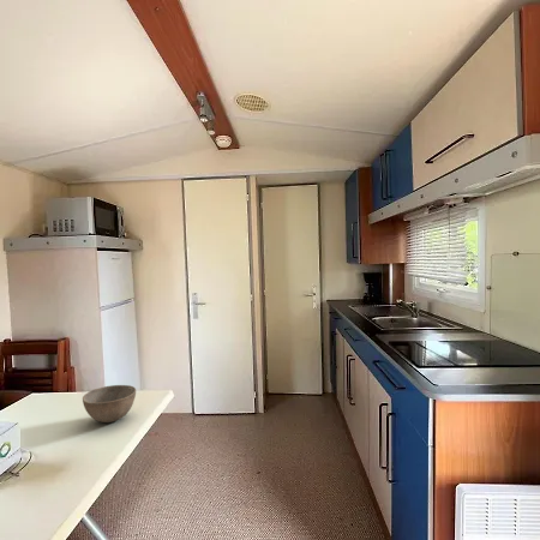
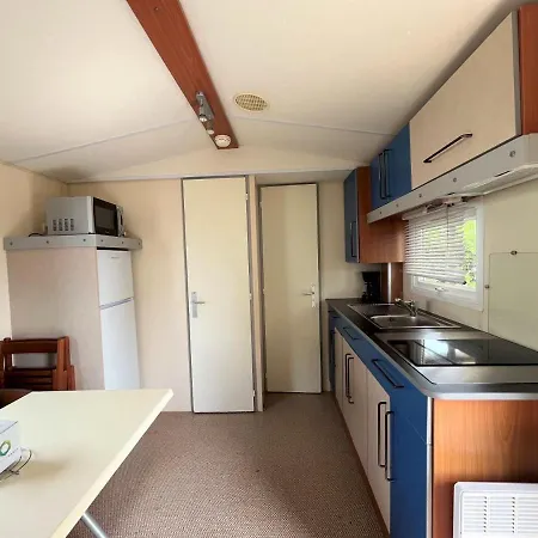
- bowl [82,384,137,424]
